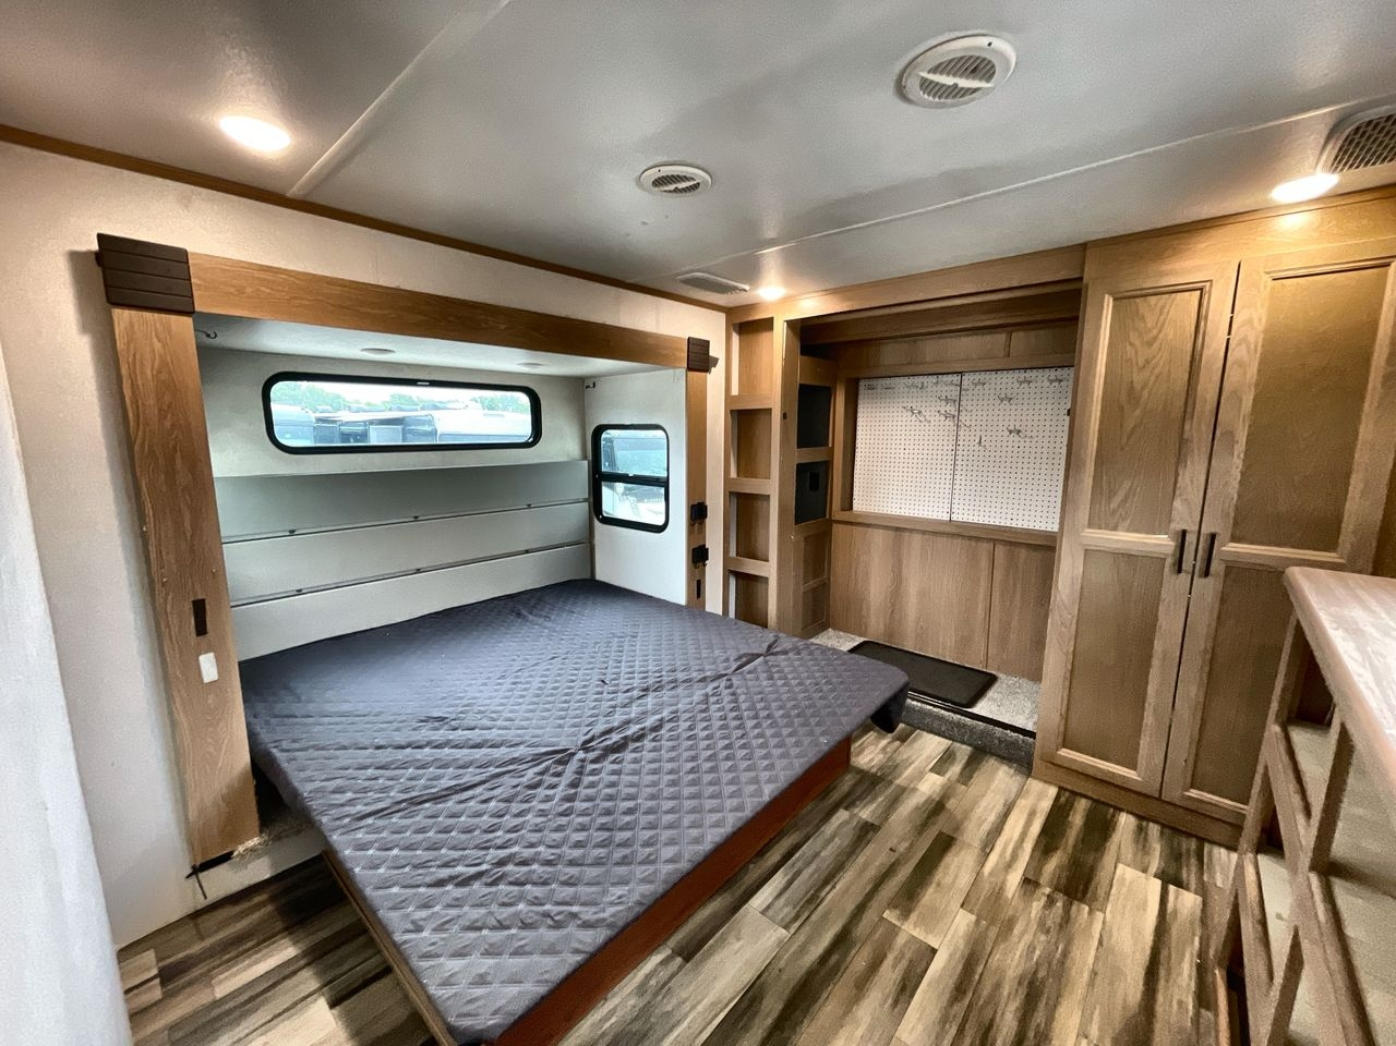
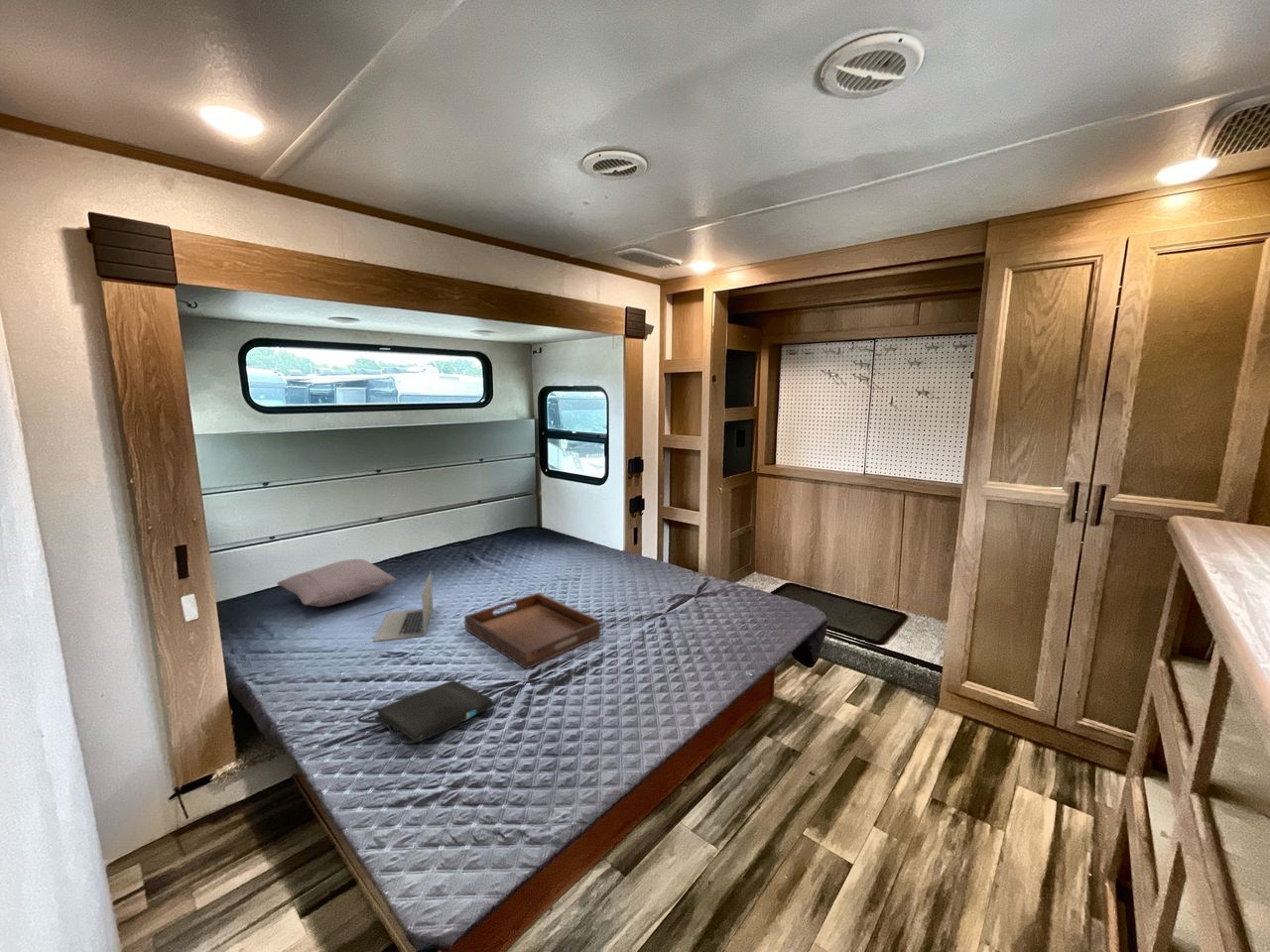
+ pillow [276,558,397,608]
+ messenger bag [356,679,493,746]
+ serving tray [463,592,601,670]
+ laptop [372,571,434,643]
